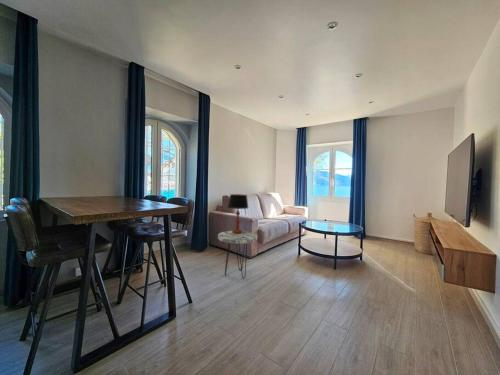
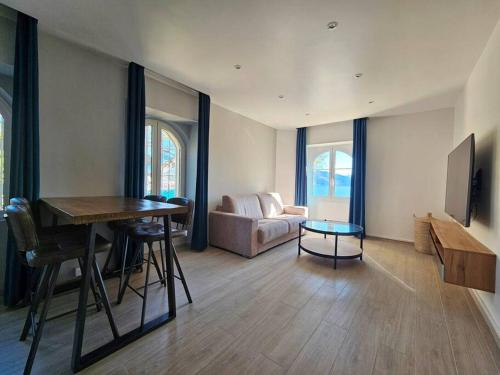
- table lamp [227,193,249,234]
- side table [217,230,258,279]
